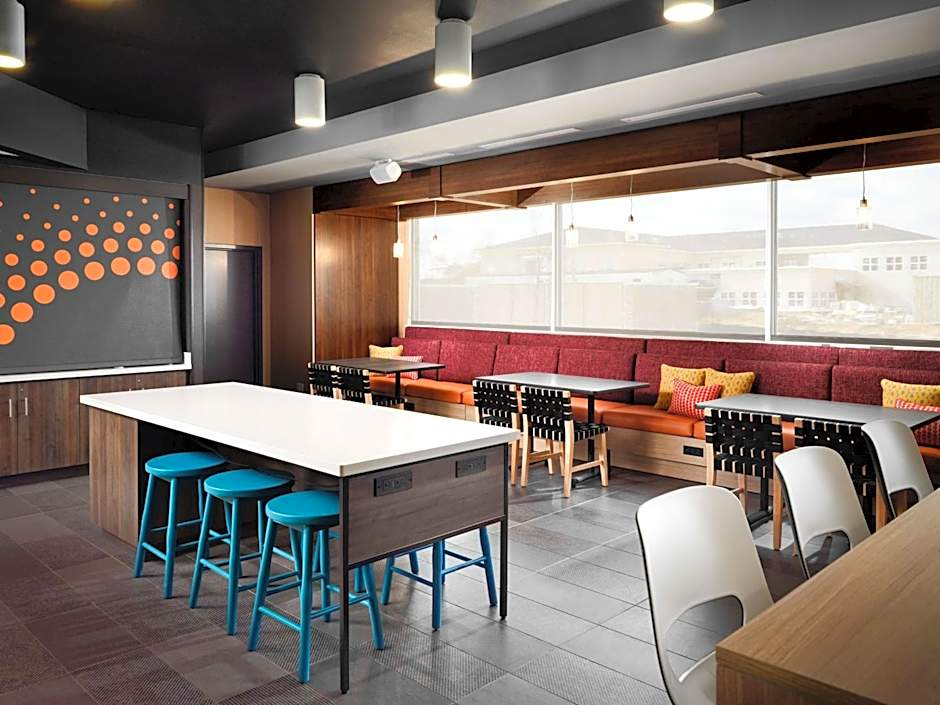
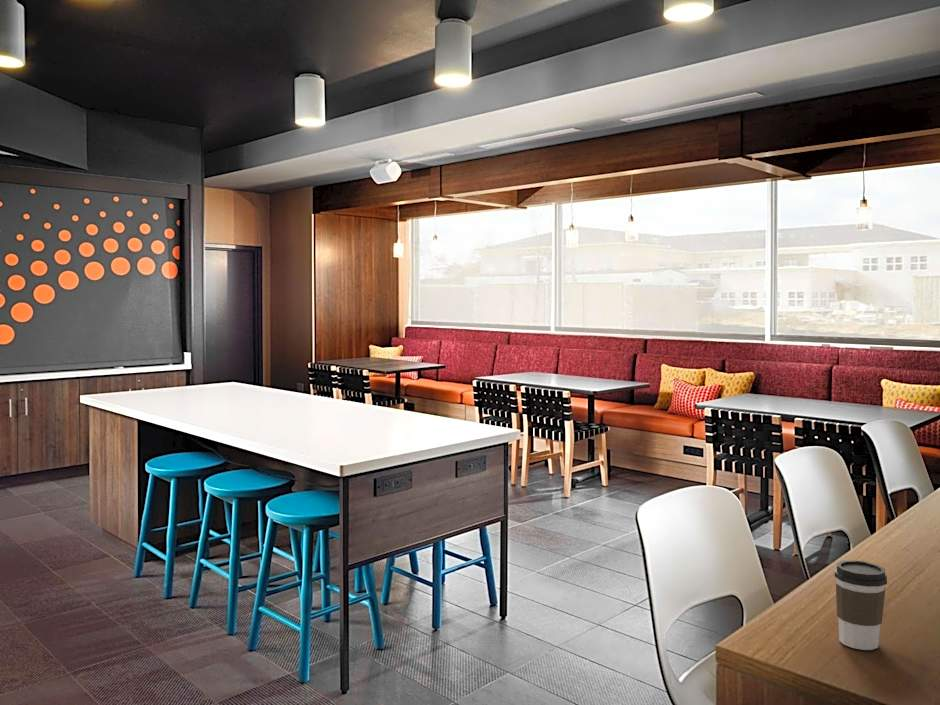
+ coffee cup [834,560,888,651]
